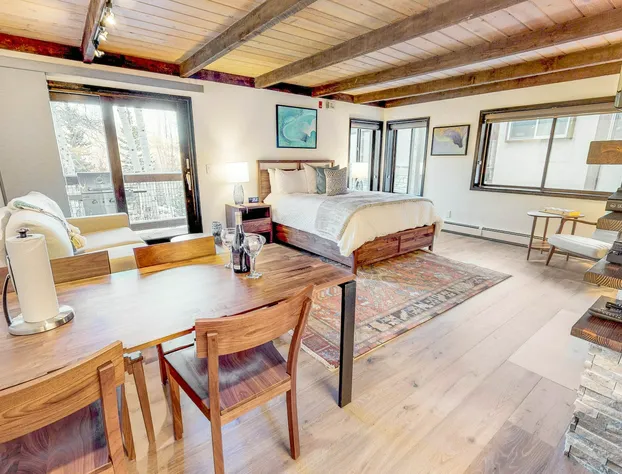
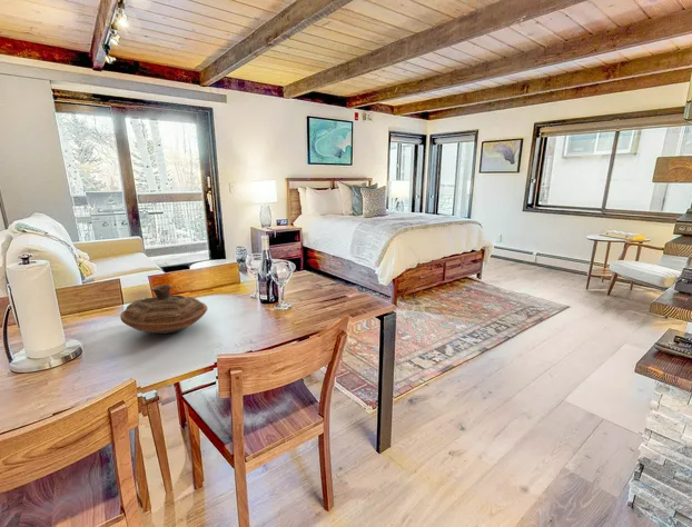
+ decorative bowl [119,284,208,335]
